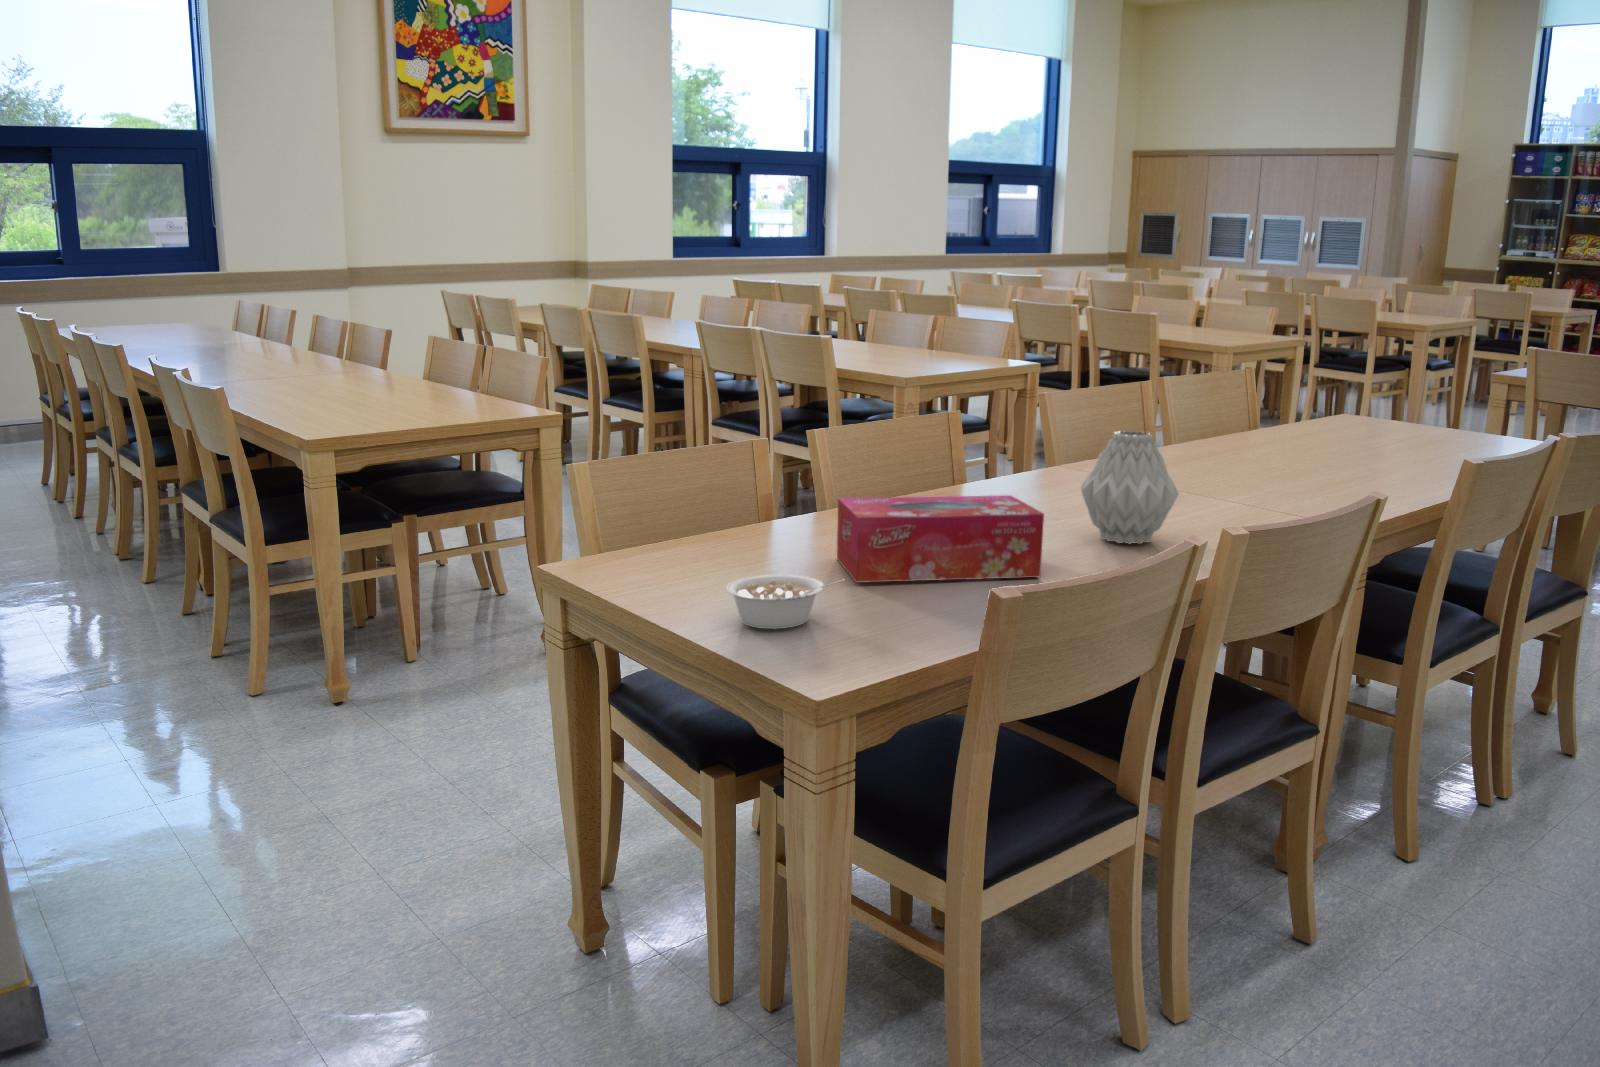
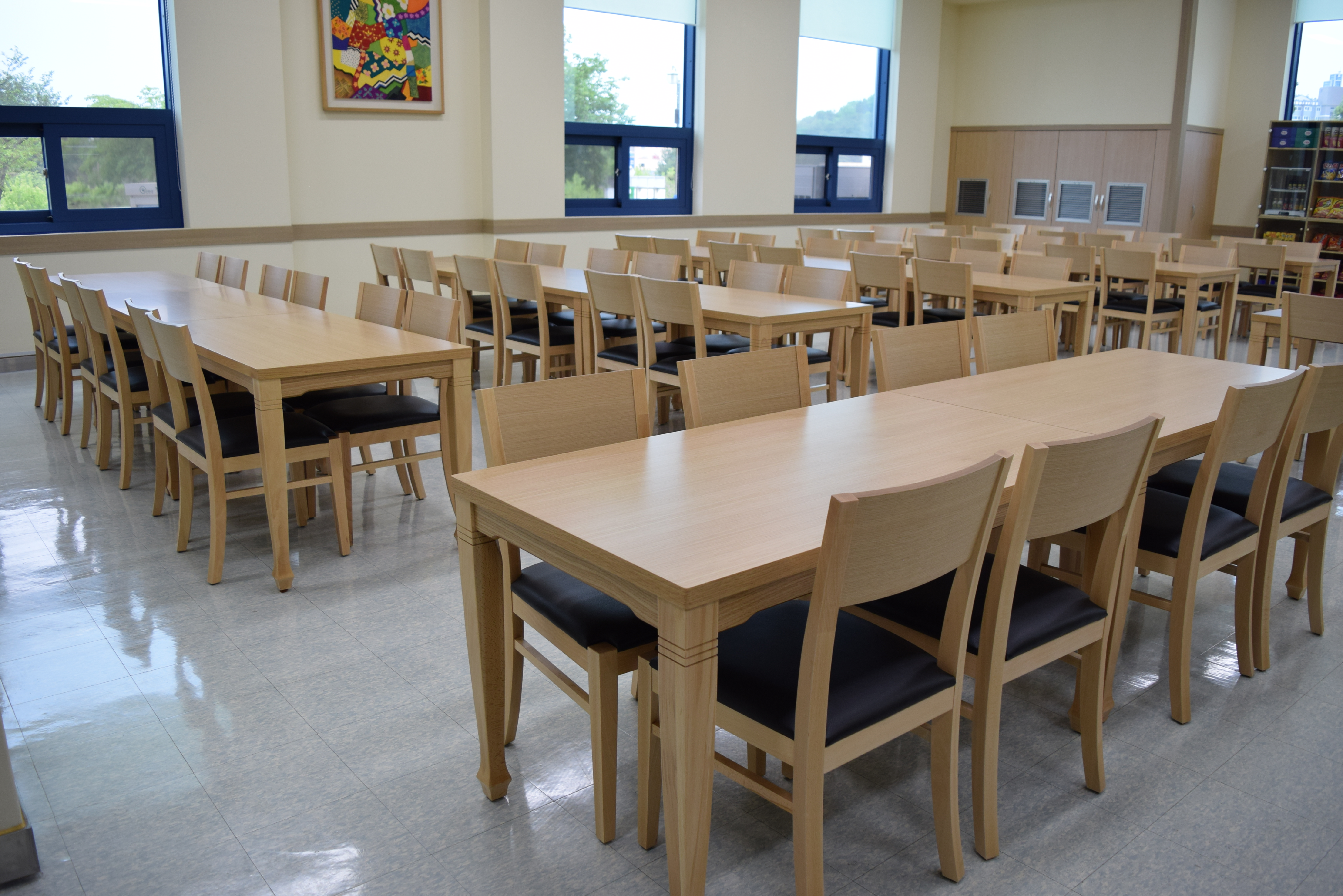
- vase [1081,430,1179,544]
- legume [726,574,845,629]
- tissue box [836,495,1045,582]
